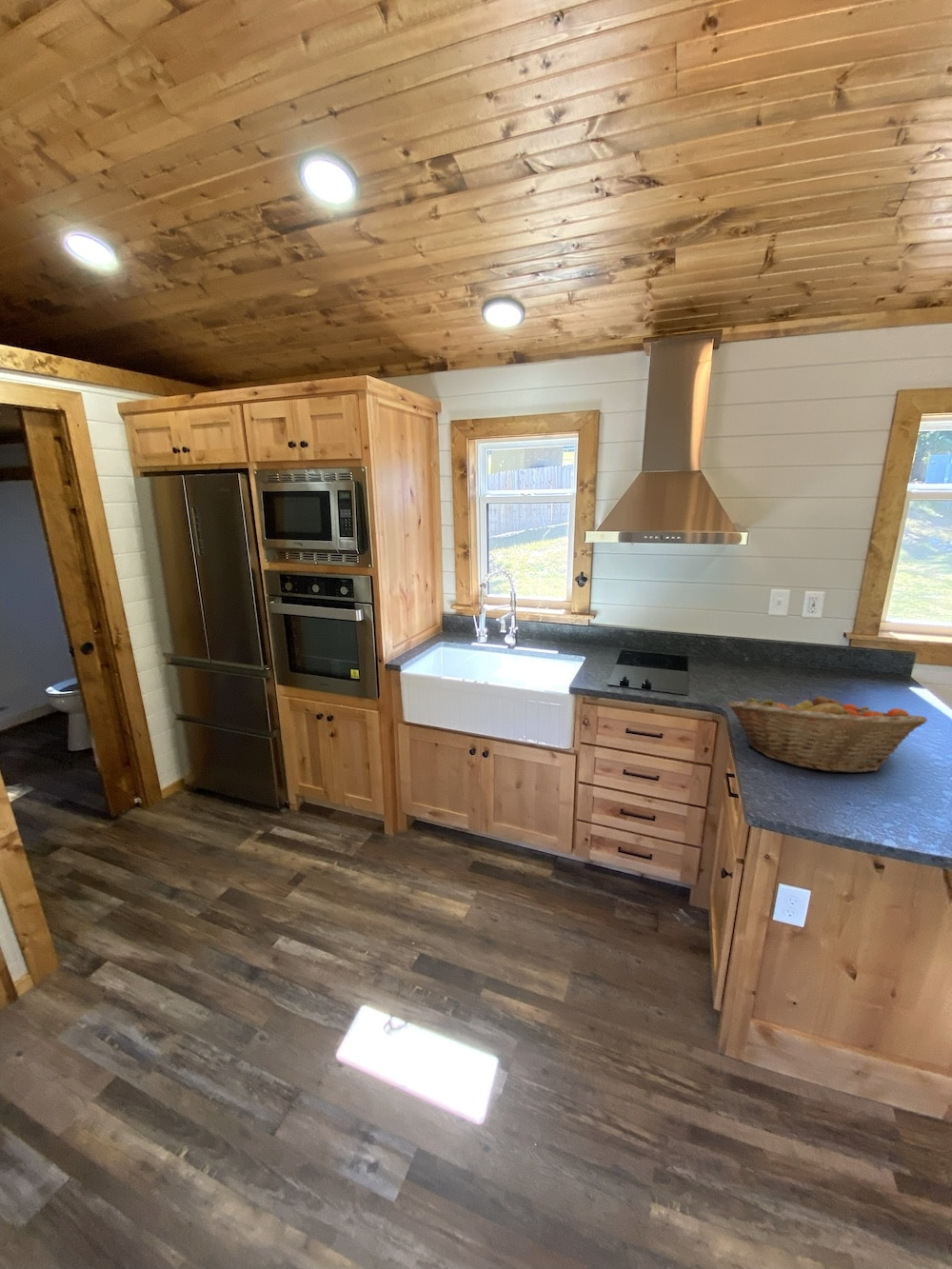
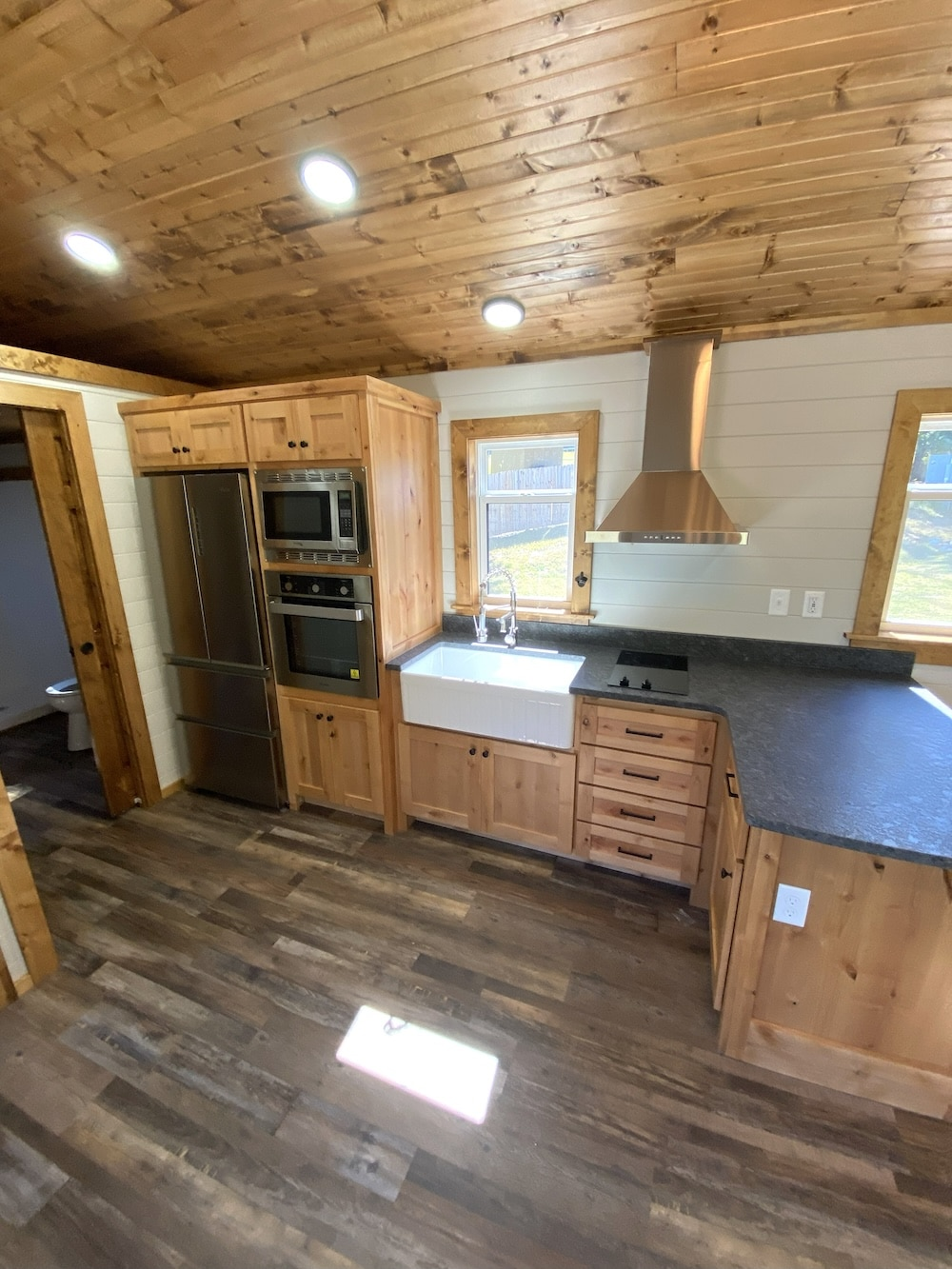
- fruit basket [726,690,928,774]
